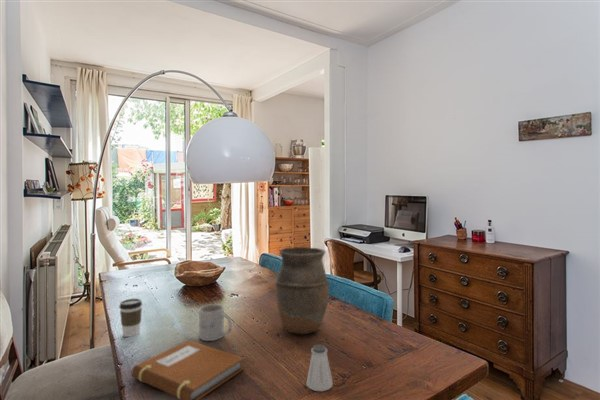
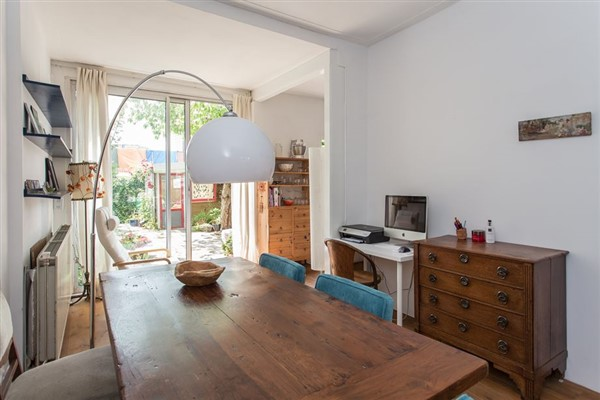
- saltshaker [305,344,333,392]
- mug [198,303,233,342]
- notebook [131,339,245,400]
- vase [274,246,330,335]
- coffee cup [118,297,143,338]
